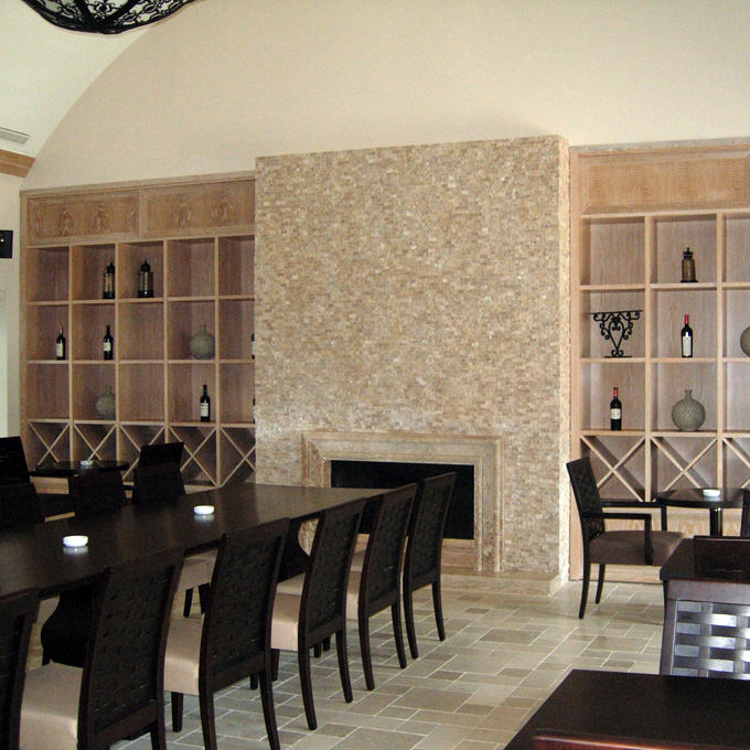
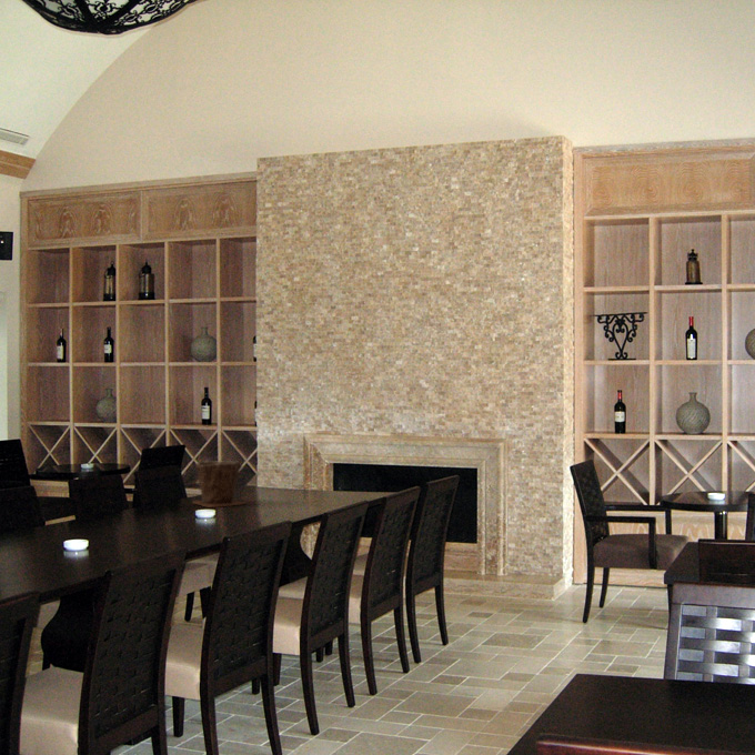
+ plant pot [191,459,248,509]
